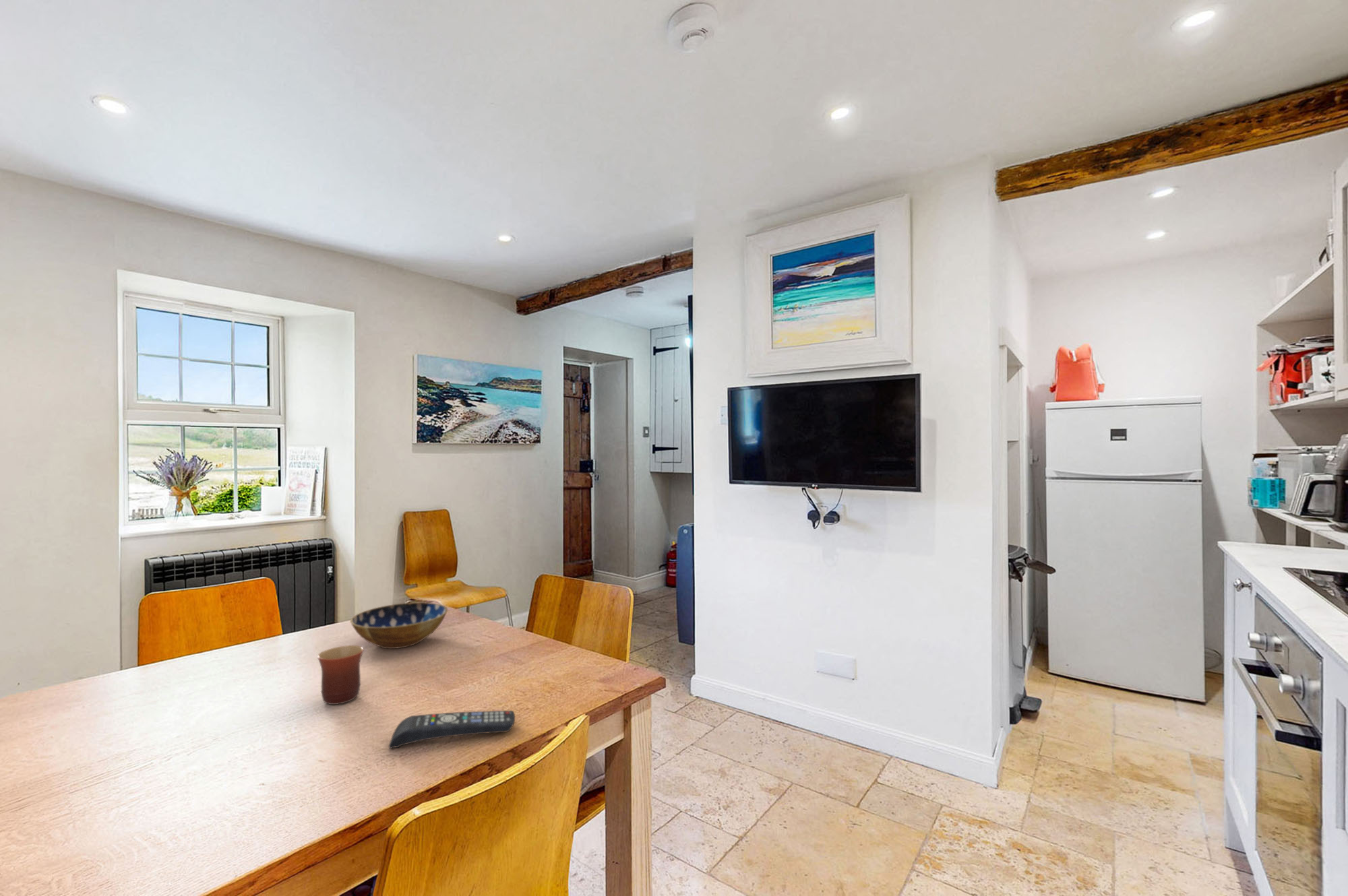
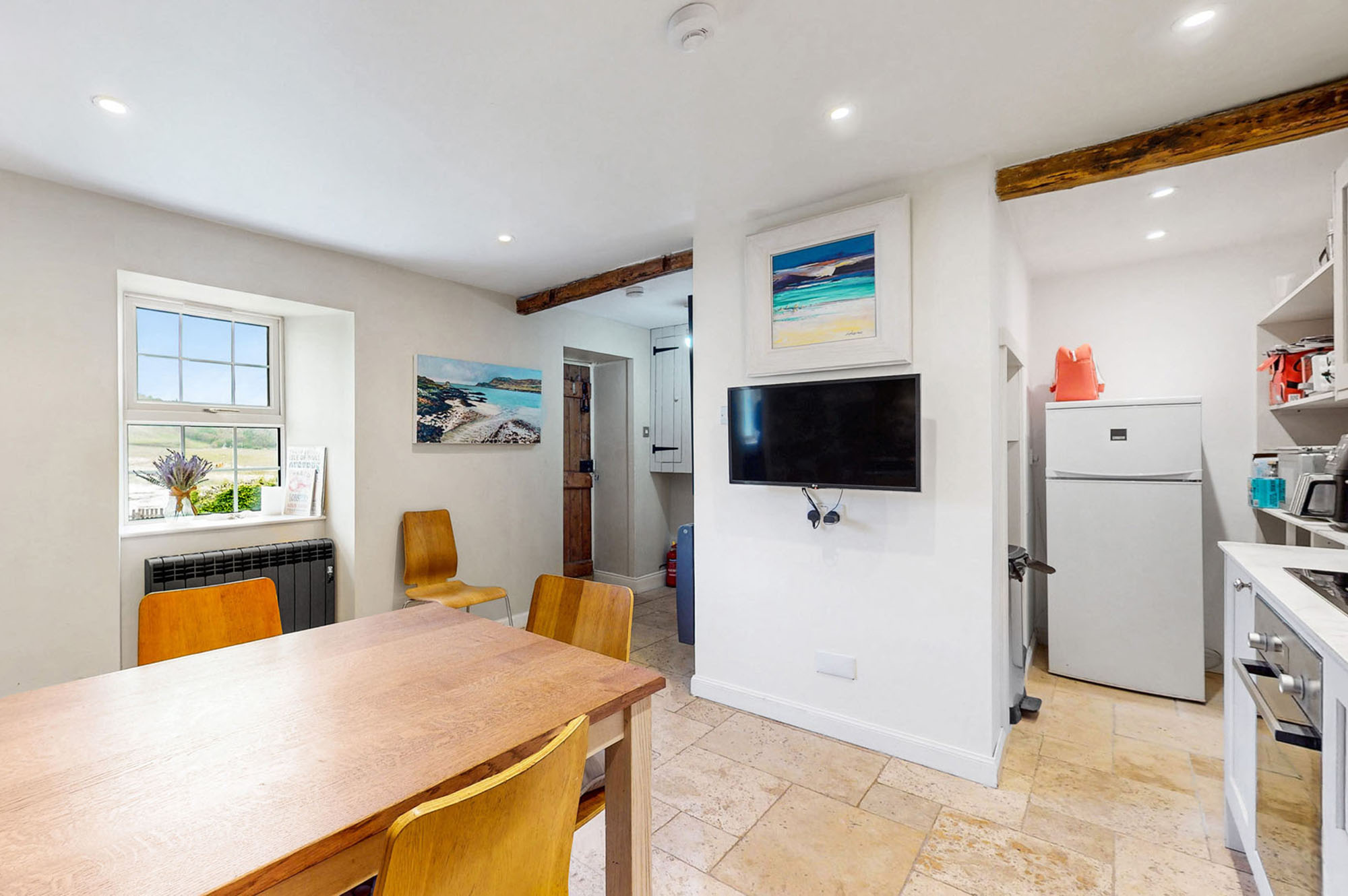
- mug [317,645,365,705]
- remote control [388,710,516,749]
- bowl [349,602,449,649]
